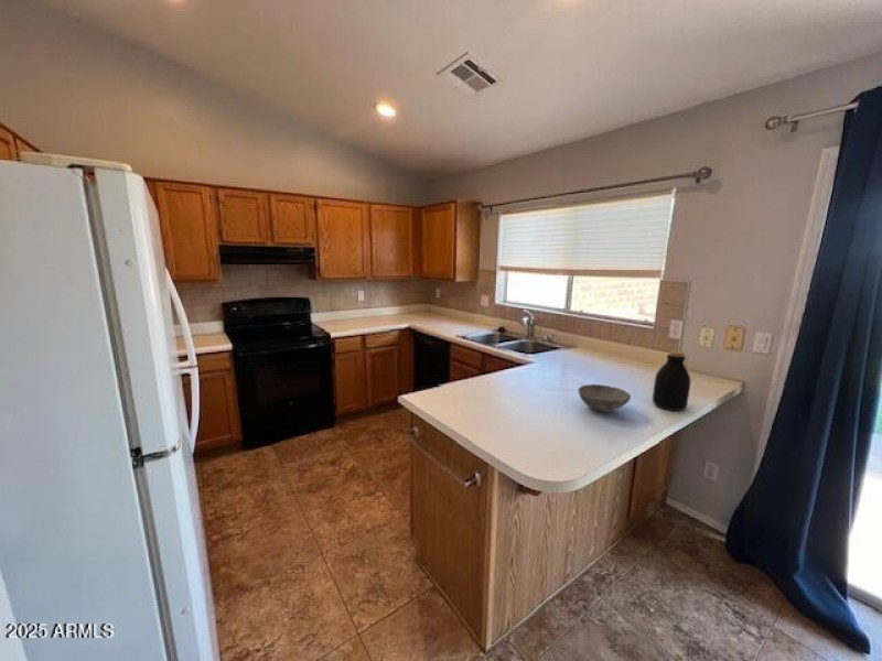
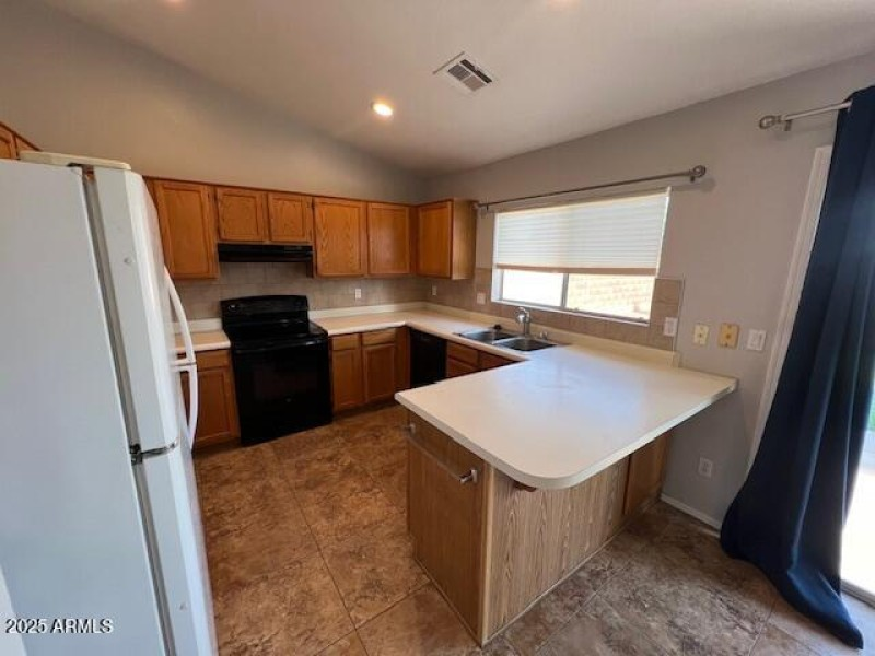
- bottle [652,349,691,412]
- bowl [577,383,632,413]
